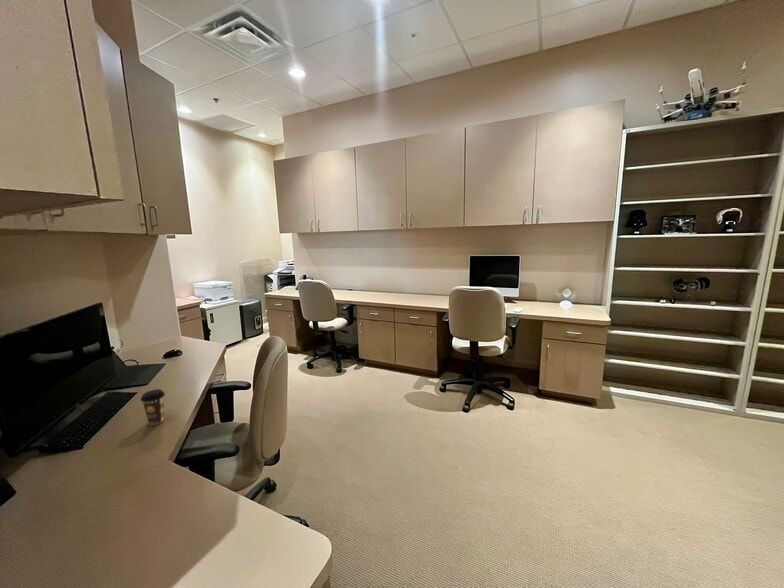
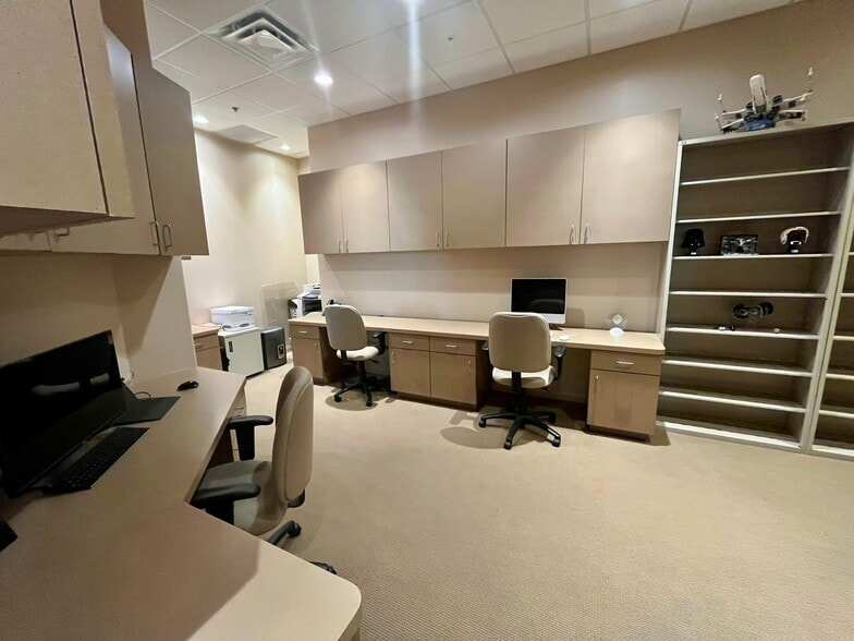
- coffee cup [140,388,166,426]
